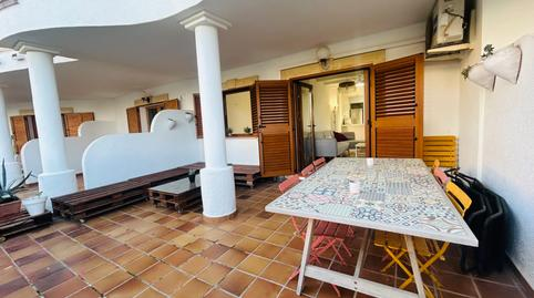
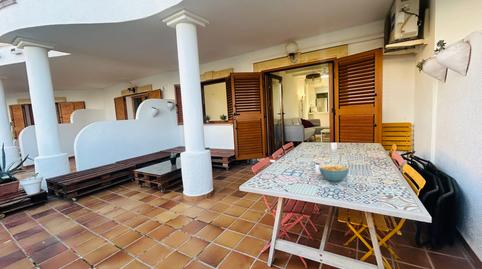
+ cereal bowl [318,163,350,183]
